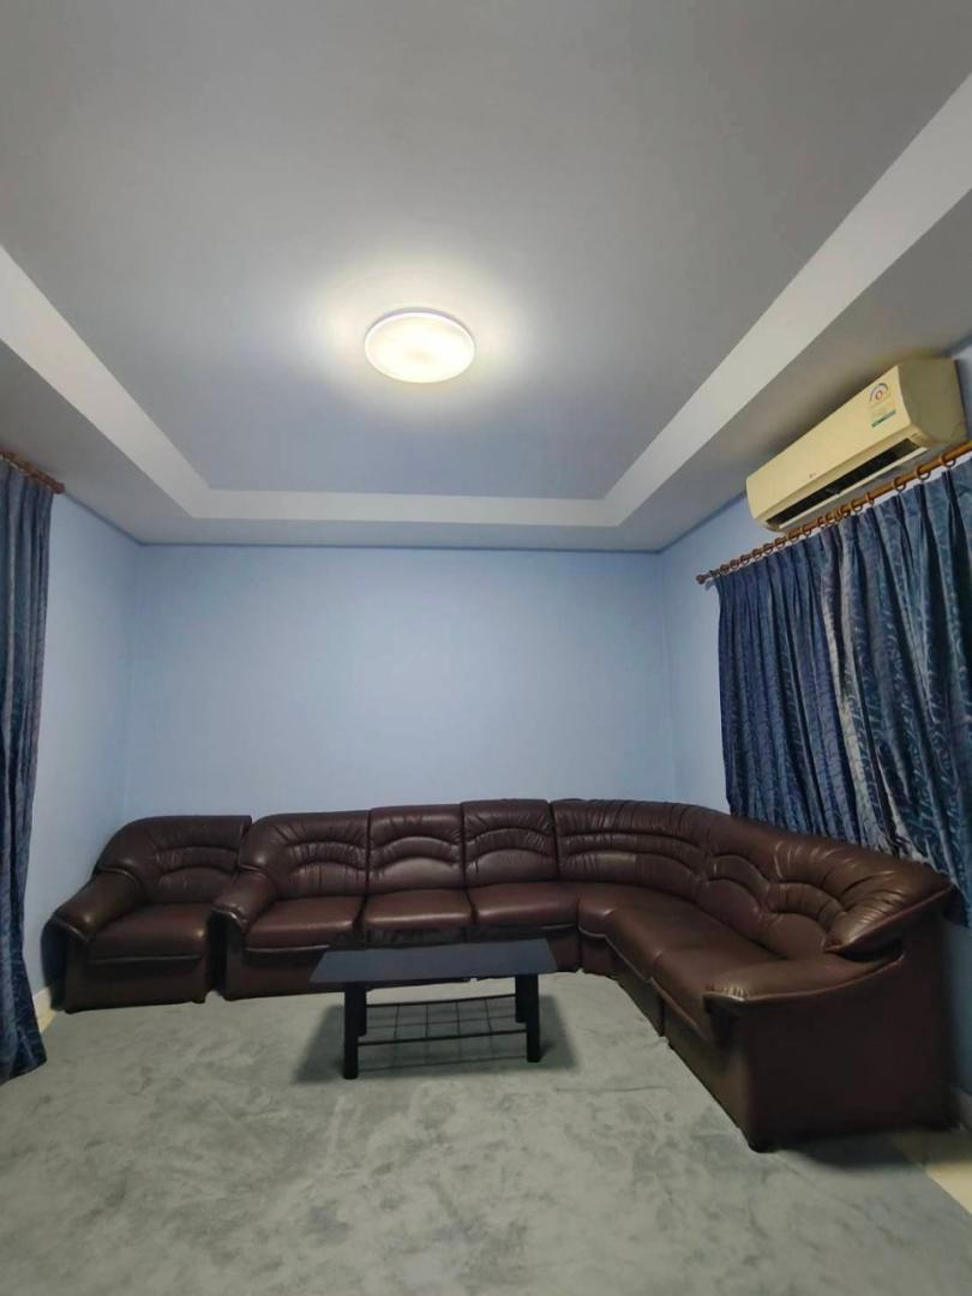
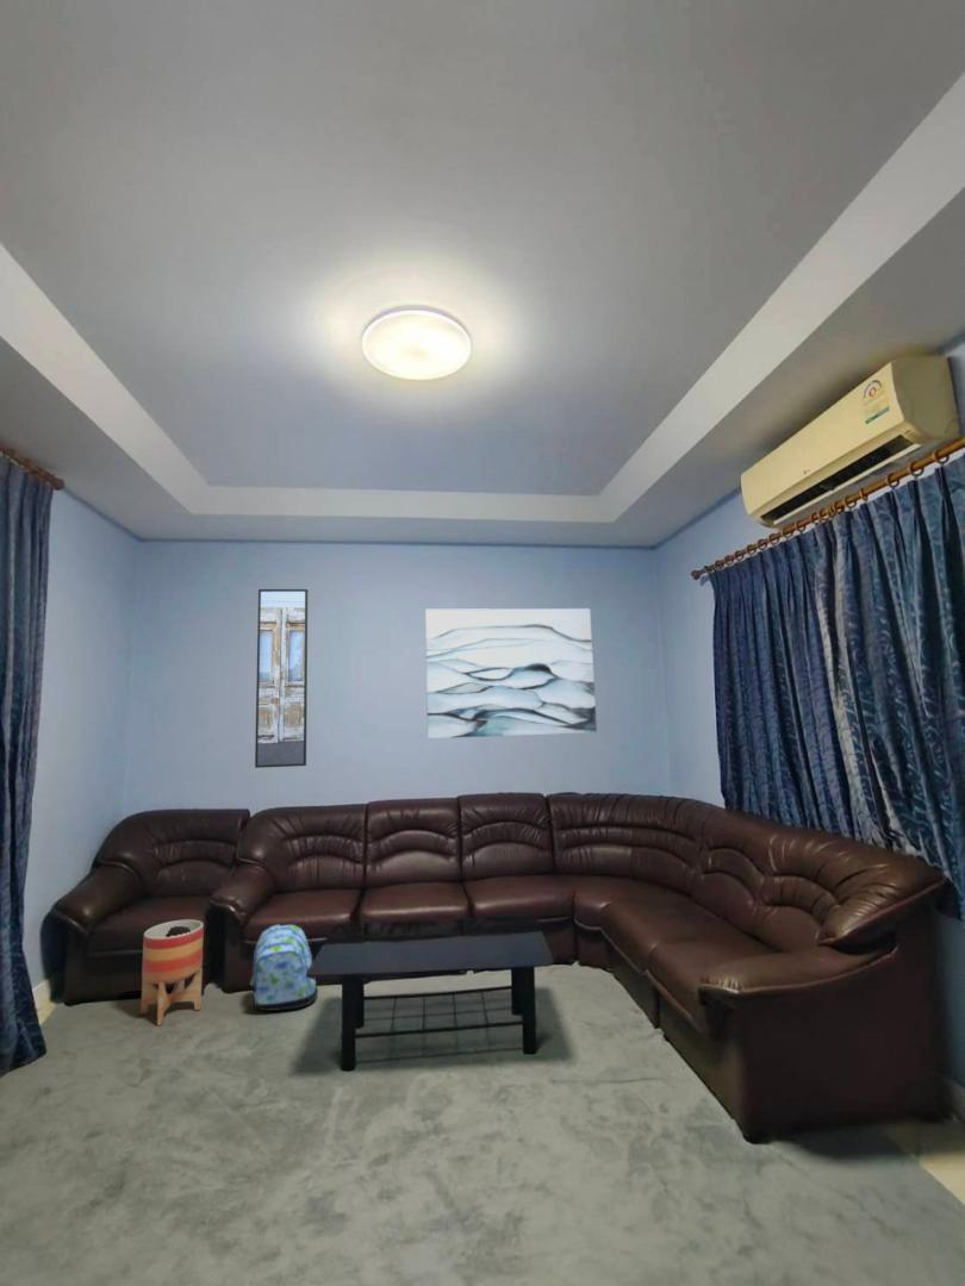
+ backpack [249,924,319,1012]
+ wall art [424,607,598,739]
+ planter [139,918,205,1026]
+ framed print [254,588,309,769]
